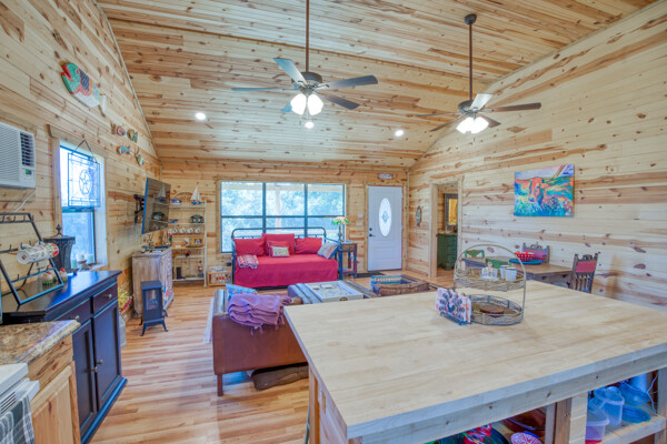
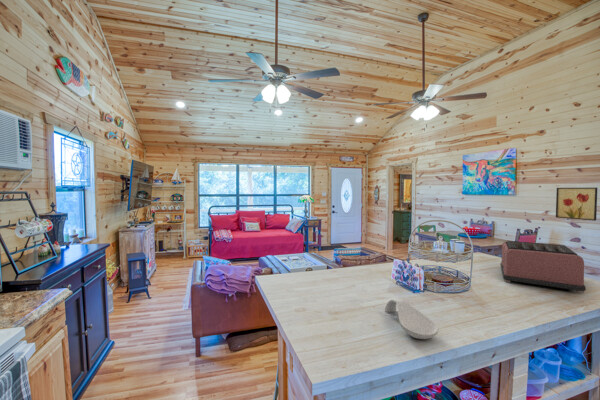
+ spoon rest [384,298,440,340]
+ toaster [499,240,587,294]
+ wall art [555,187,598,222]
